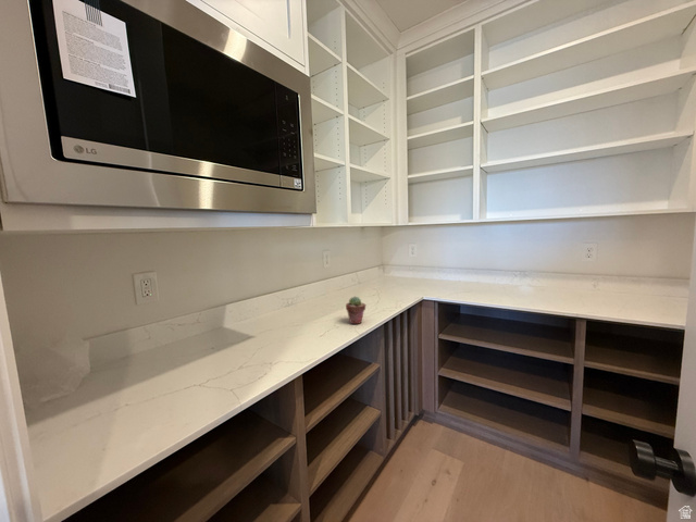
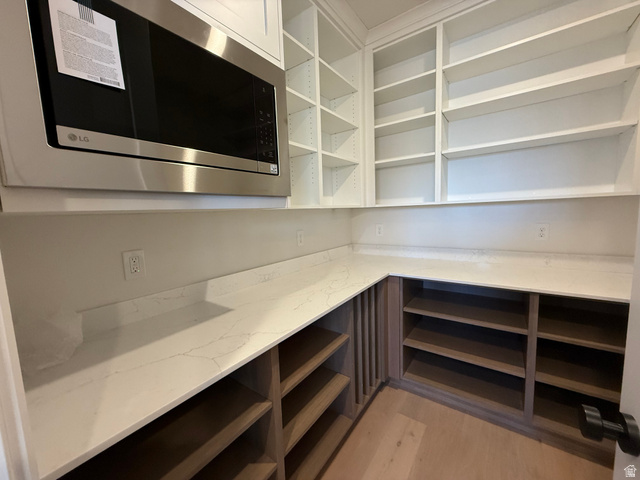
- potted succulent [345,296,366,325]
